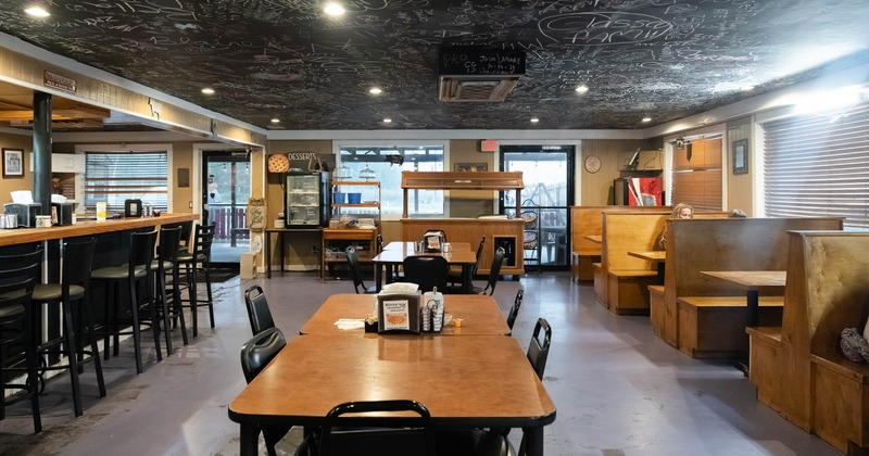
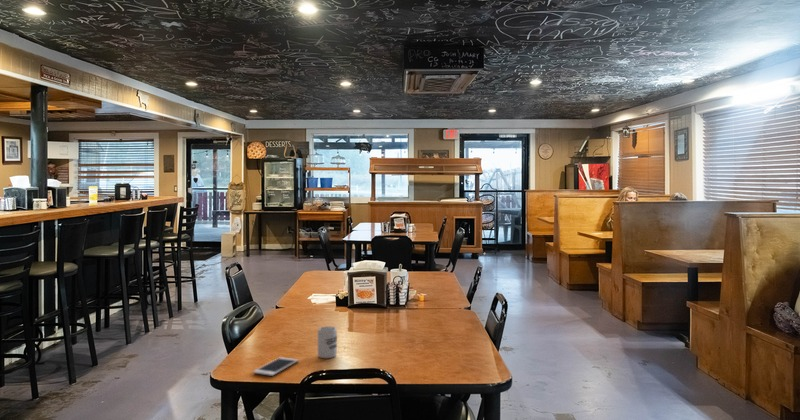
+ cup [317,326,338,359]
+ cell phone [252,356,299,377]
